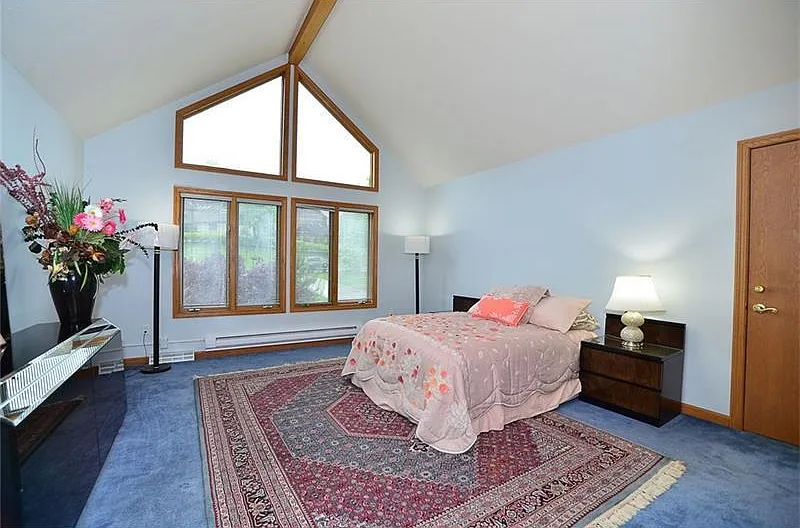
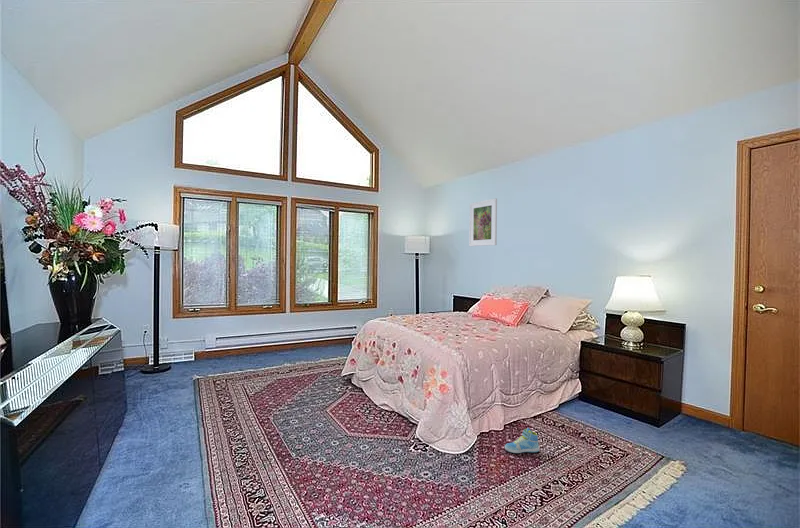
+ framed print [468,197,498,247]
+ sneaker [504,427,540,454]
